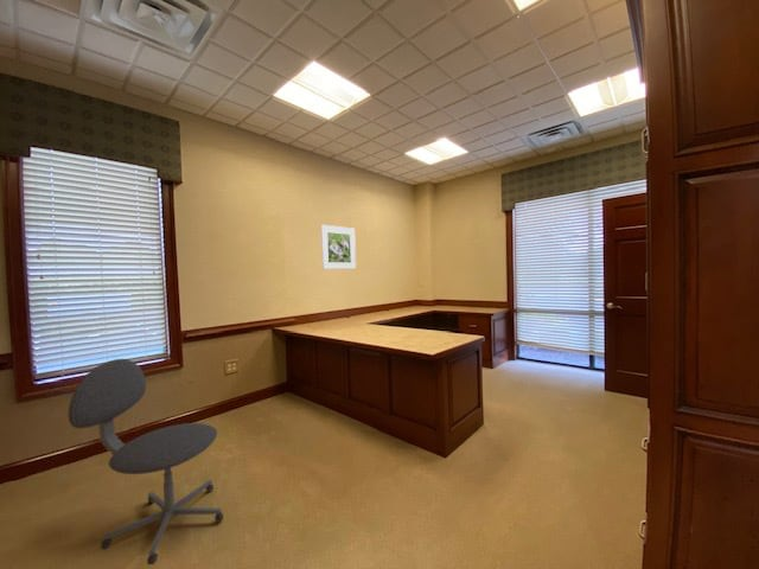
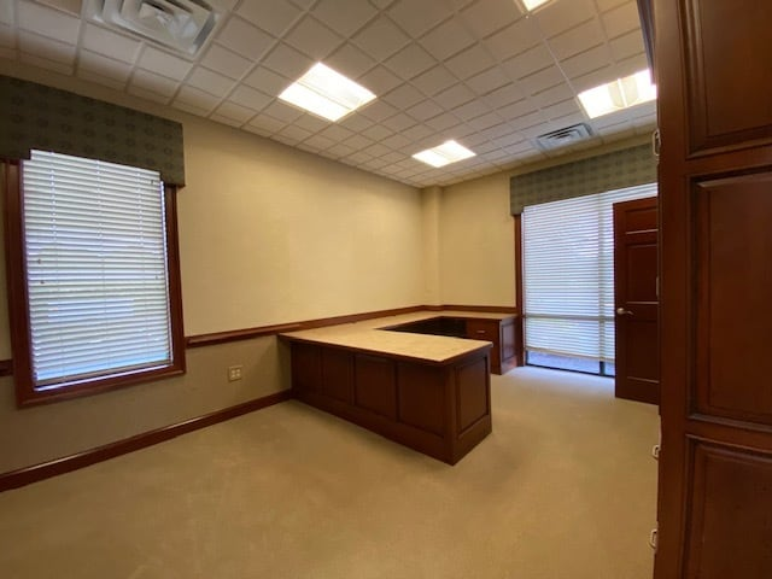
- chair [66,358,224,565]
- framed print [320,224,357,270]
